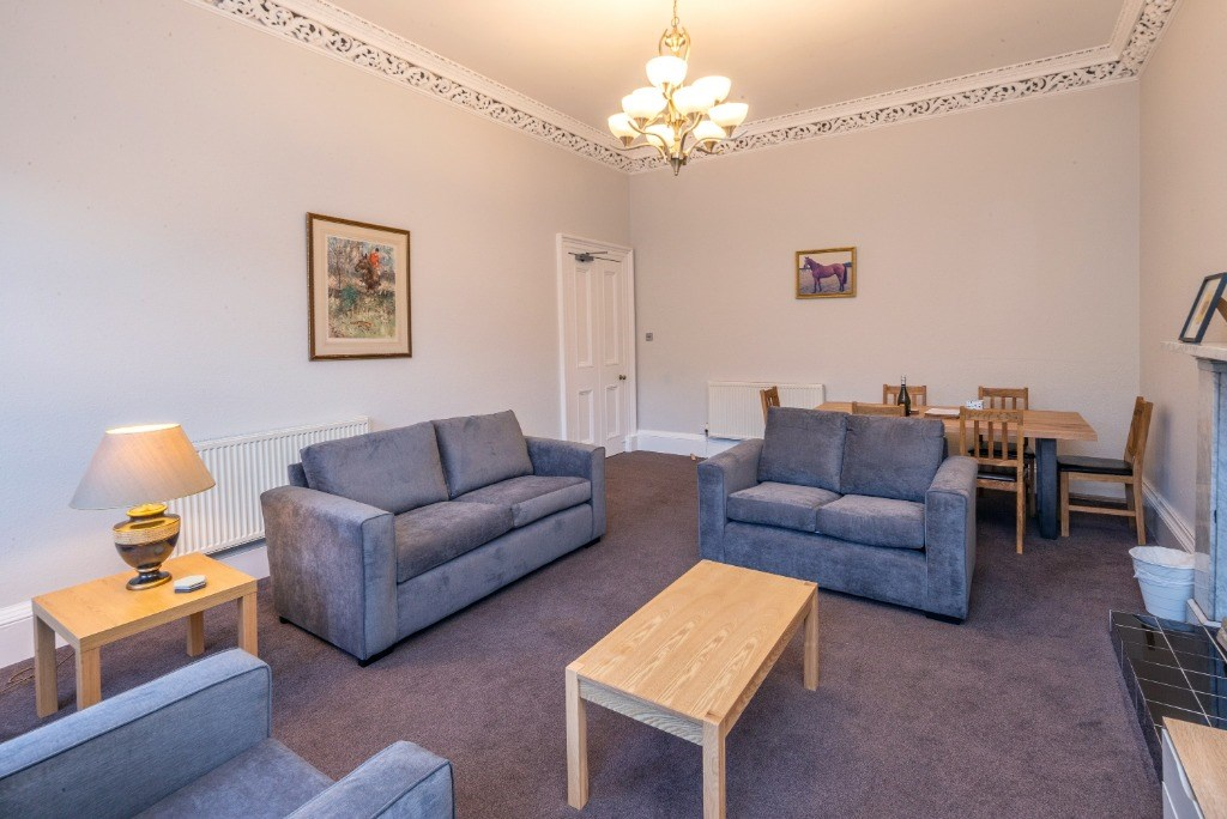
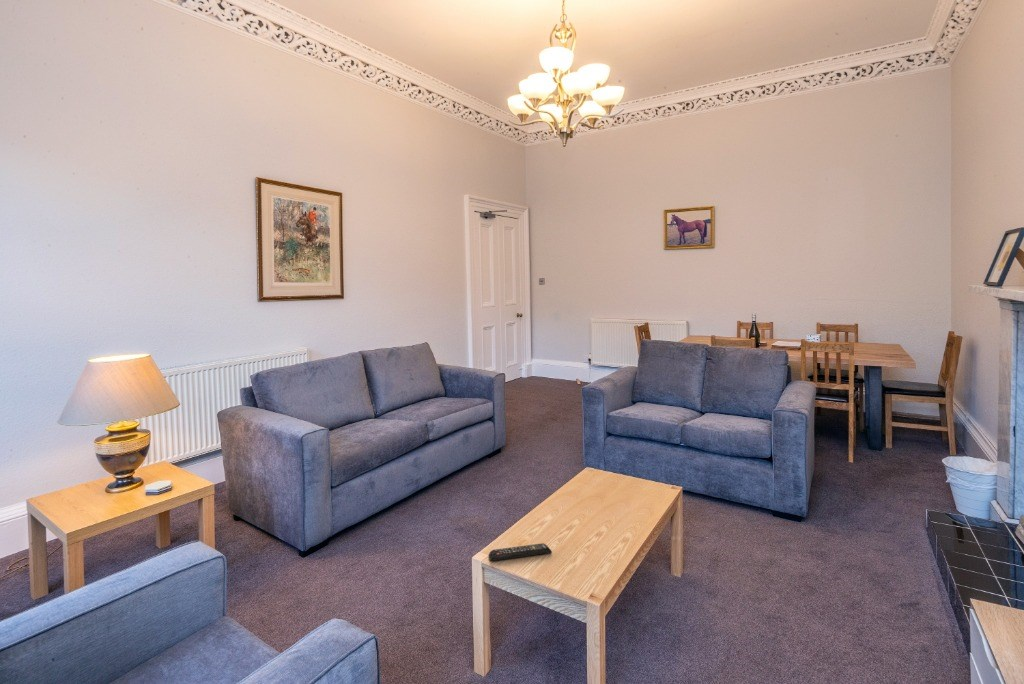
+ remote control [488,542,553,562]
